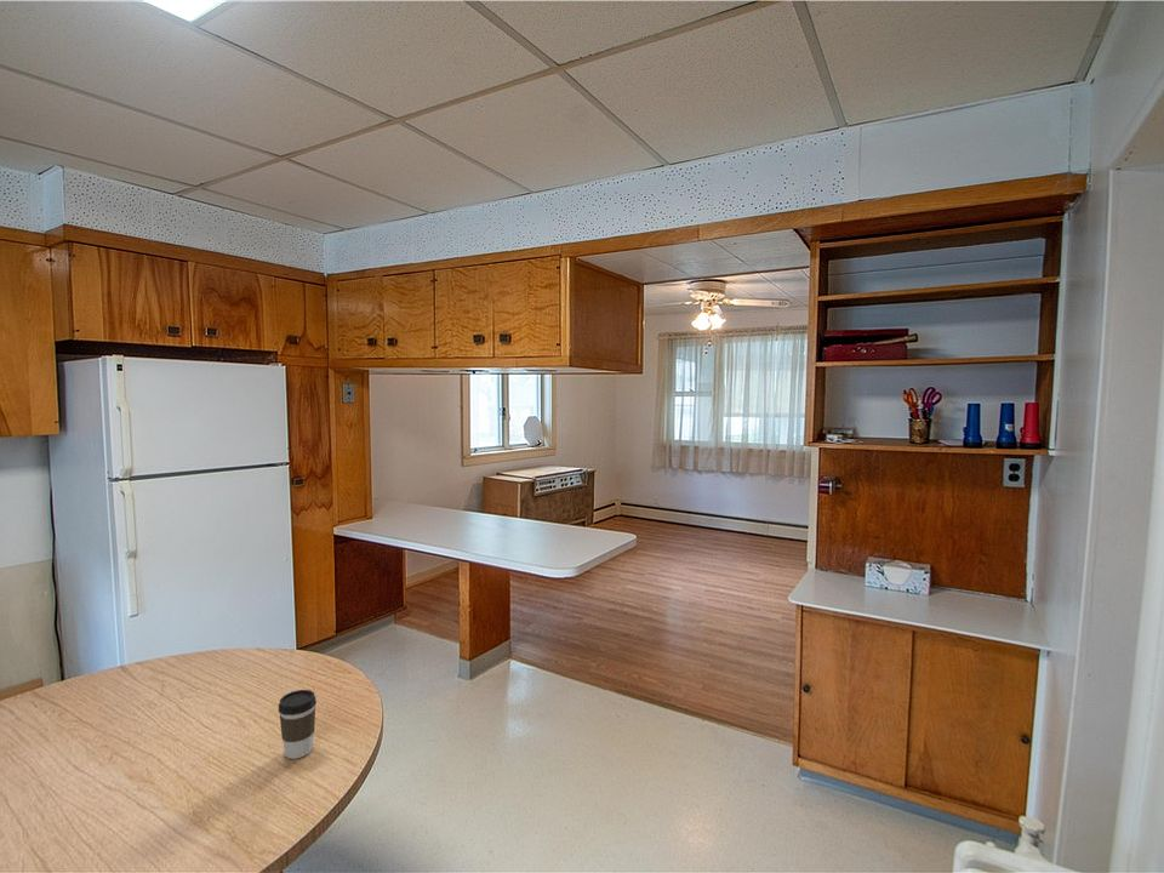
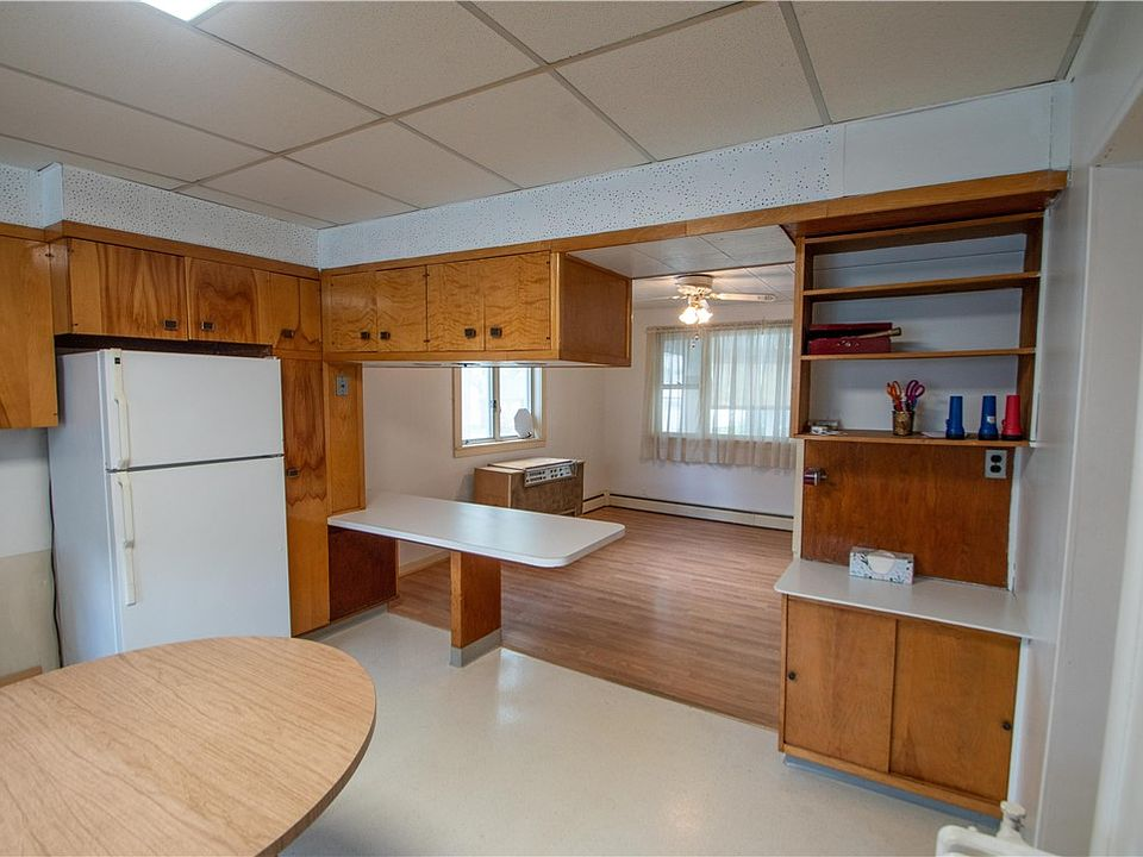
- coffee cup [278,689,318,760]
